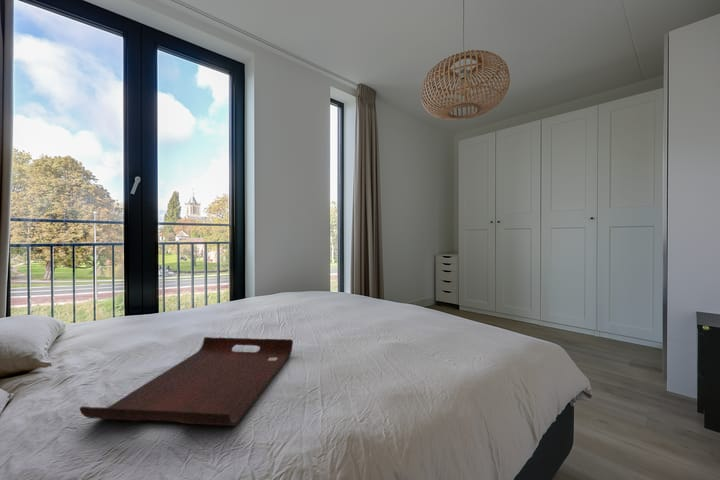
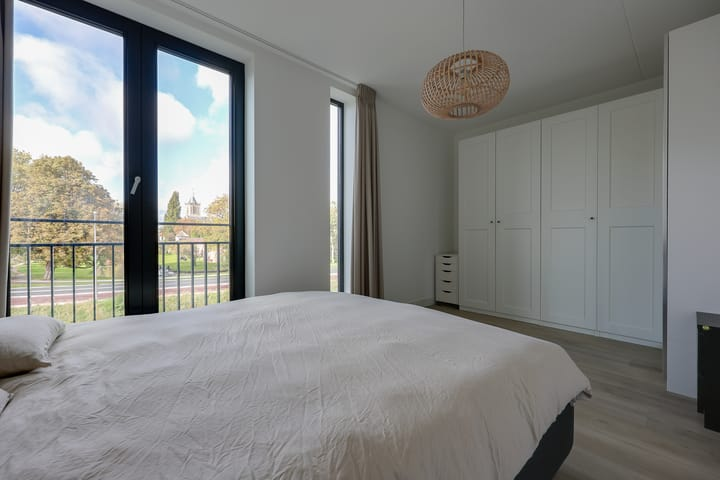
- serving tray [79,336,294,427]
